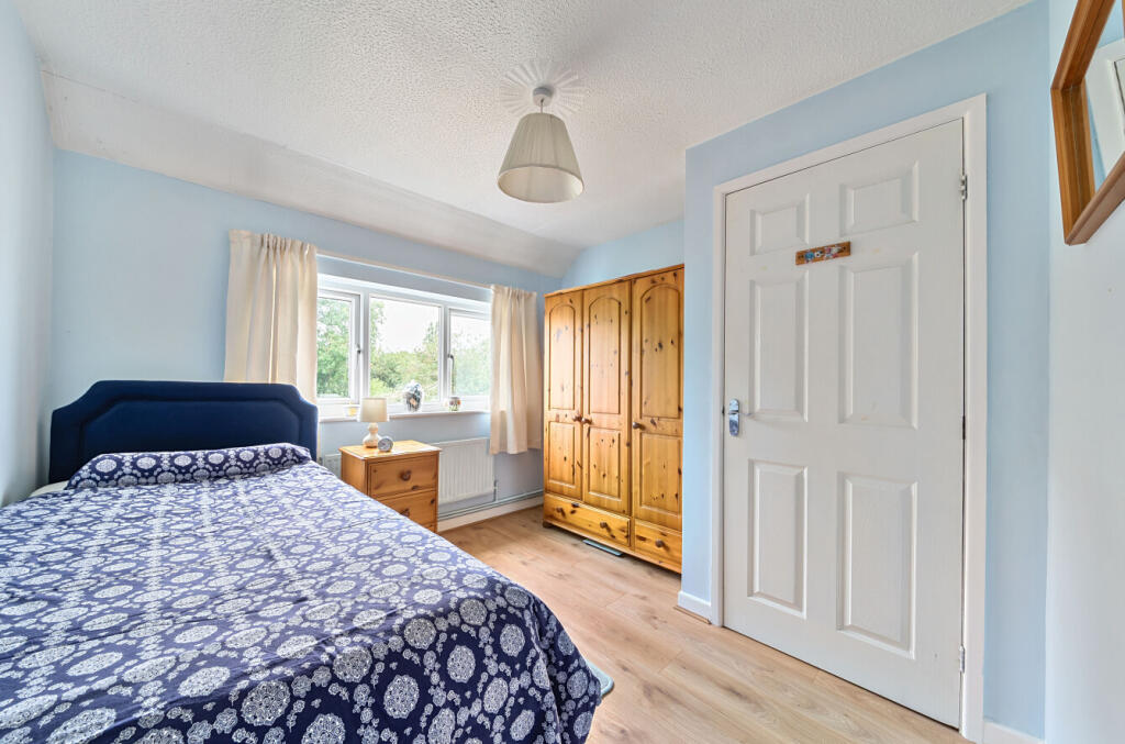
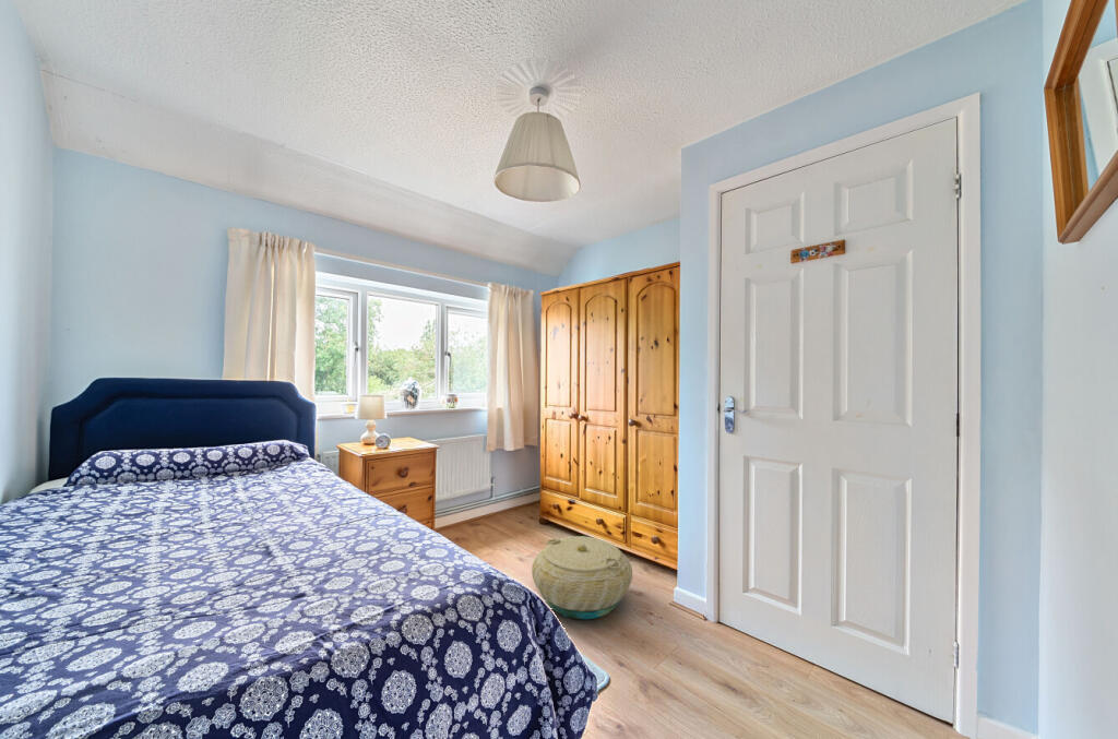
+ basket [531,535,633,620]
